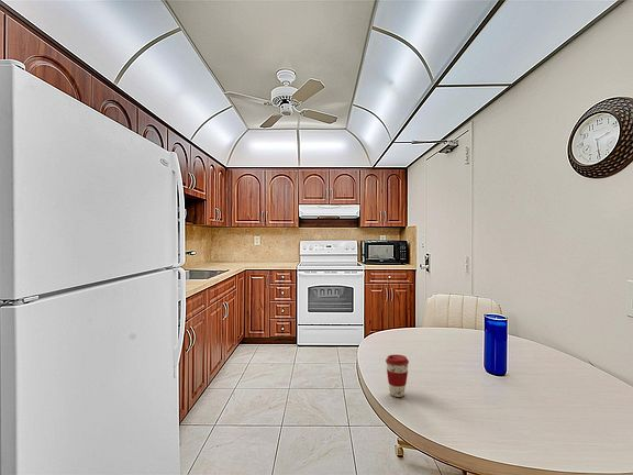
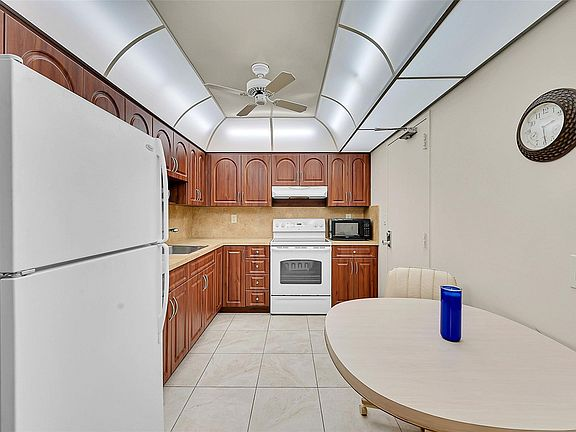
- coffee cup [385,354,410,398]
